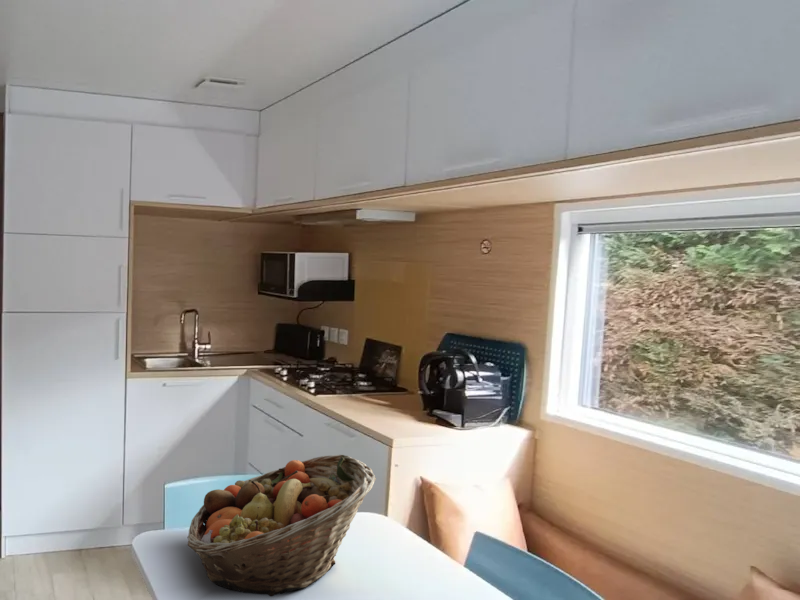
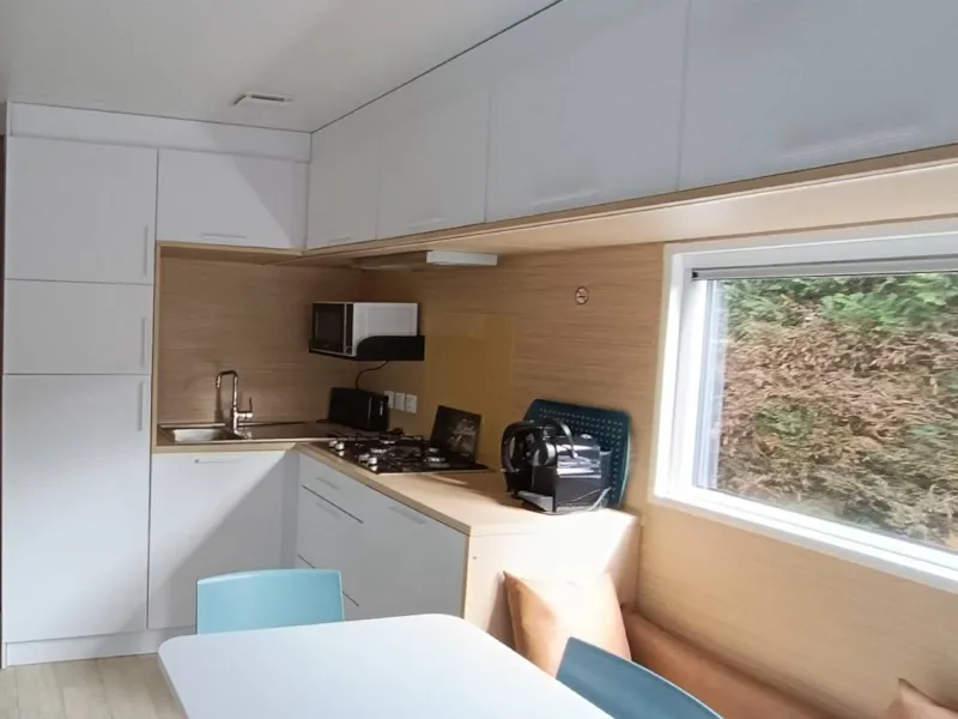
- fruit basket [187,454,377,597]
